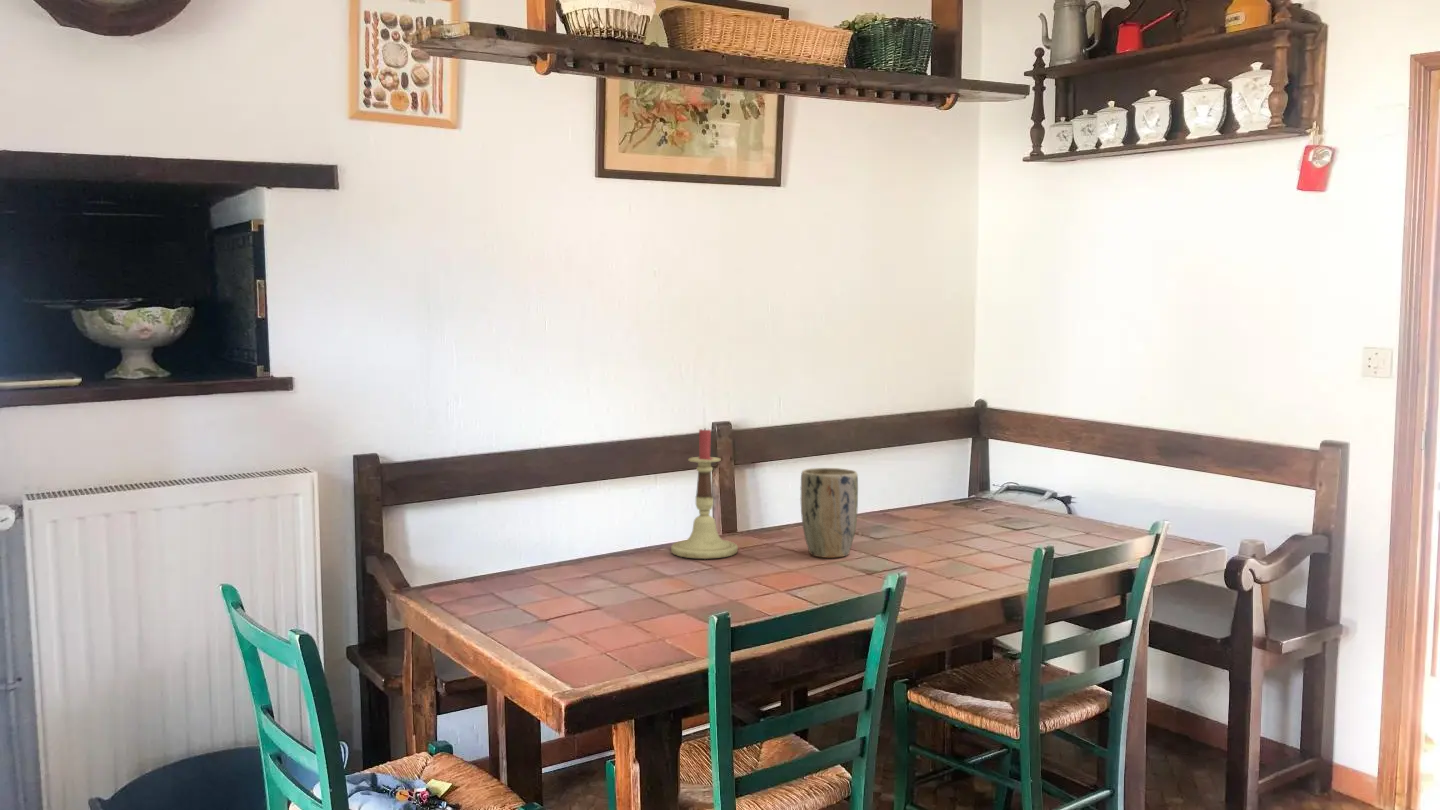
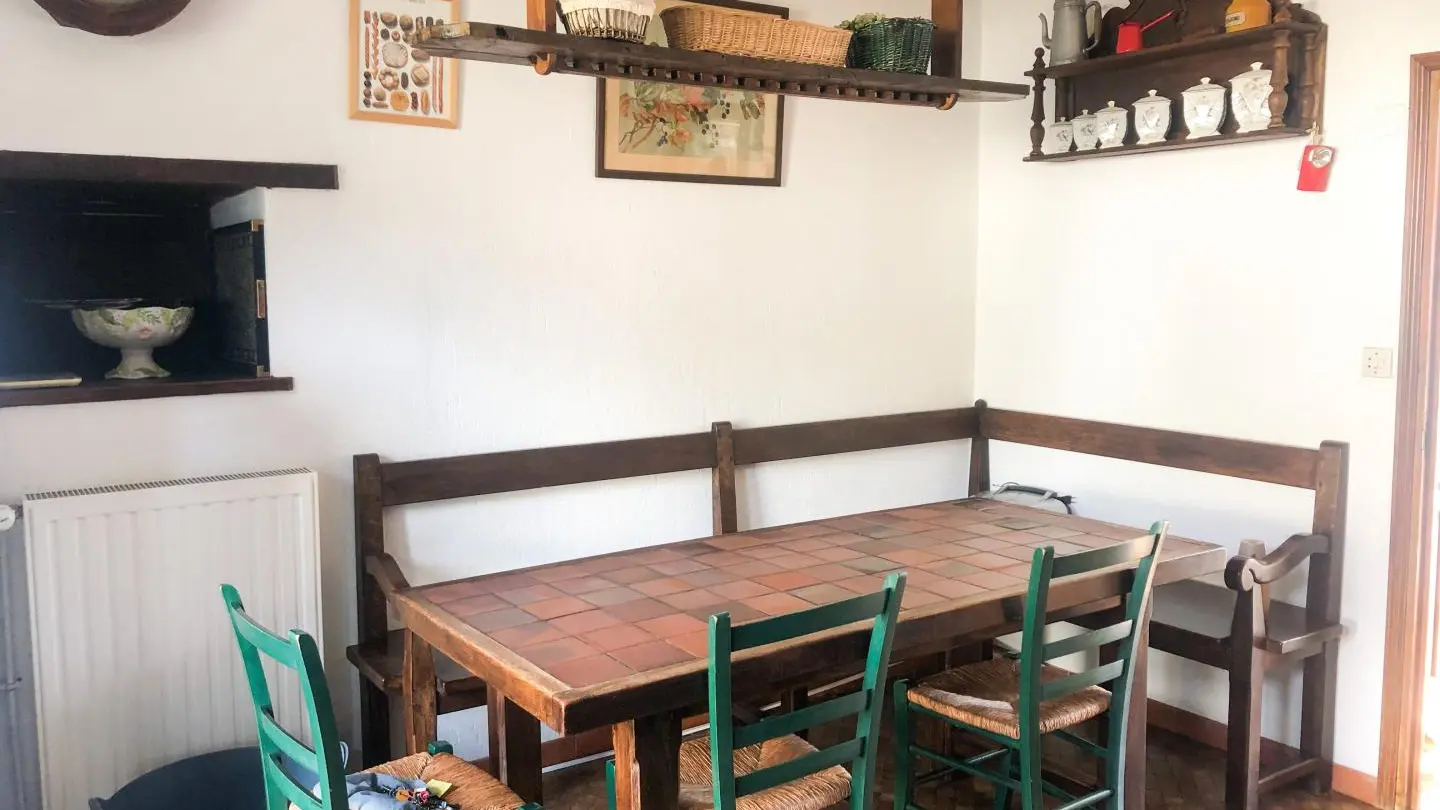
- candlestick [670,427,739,560]
- plant pot [799,467,859,559]
